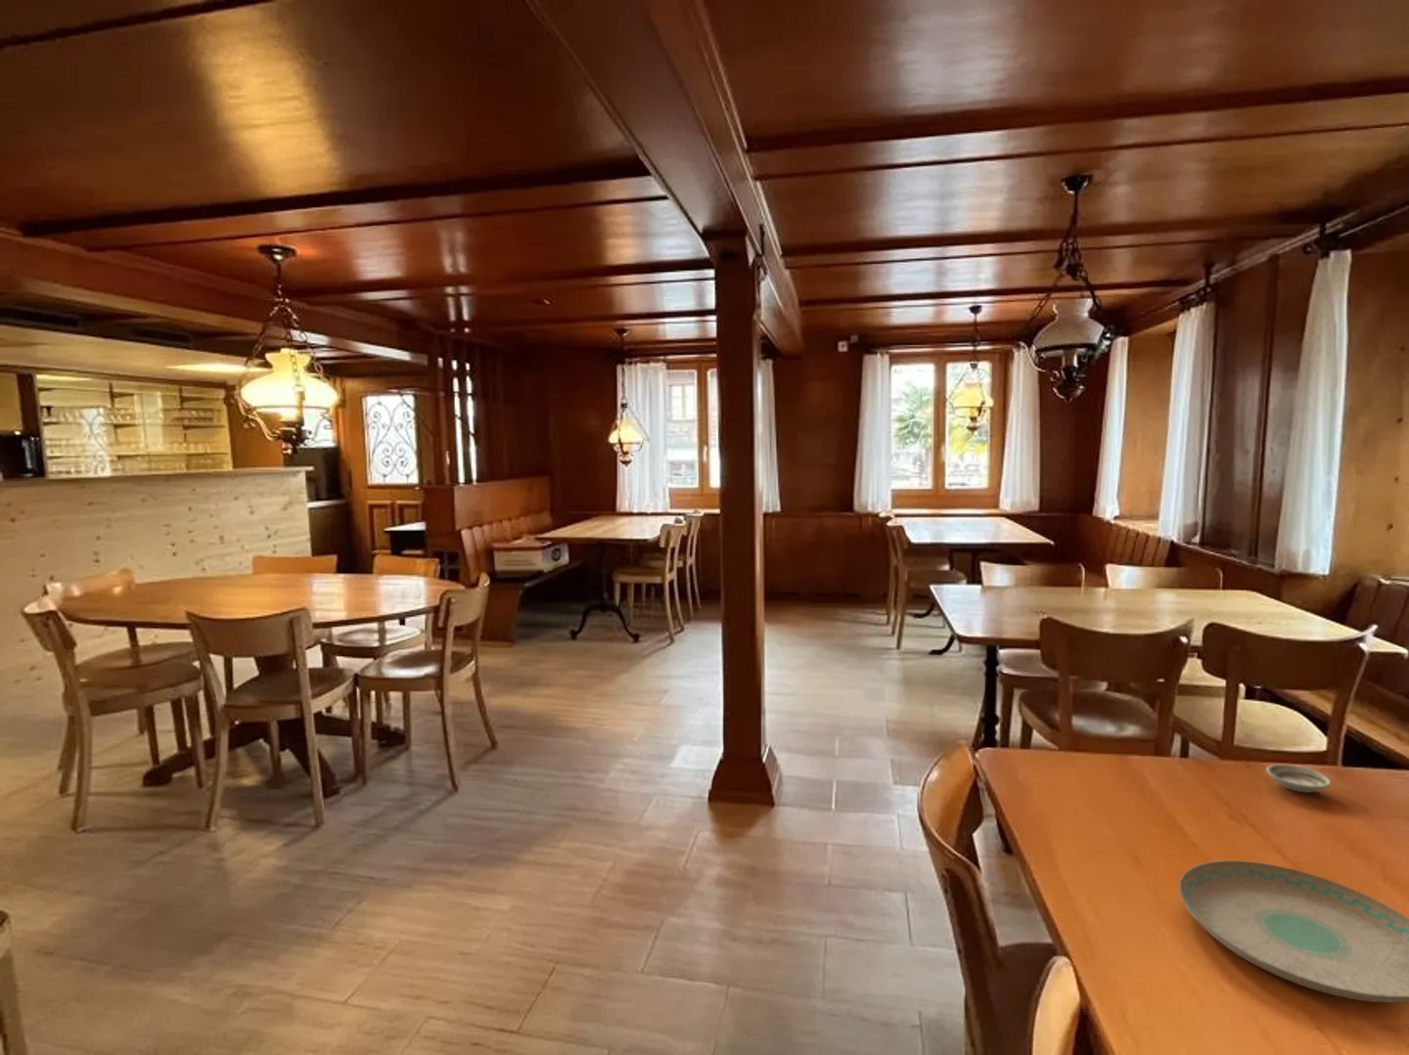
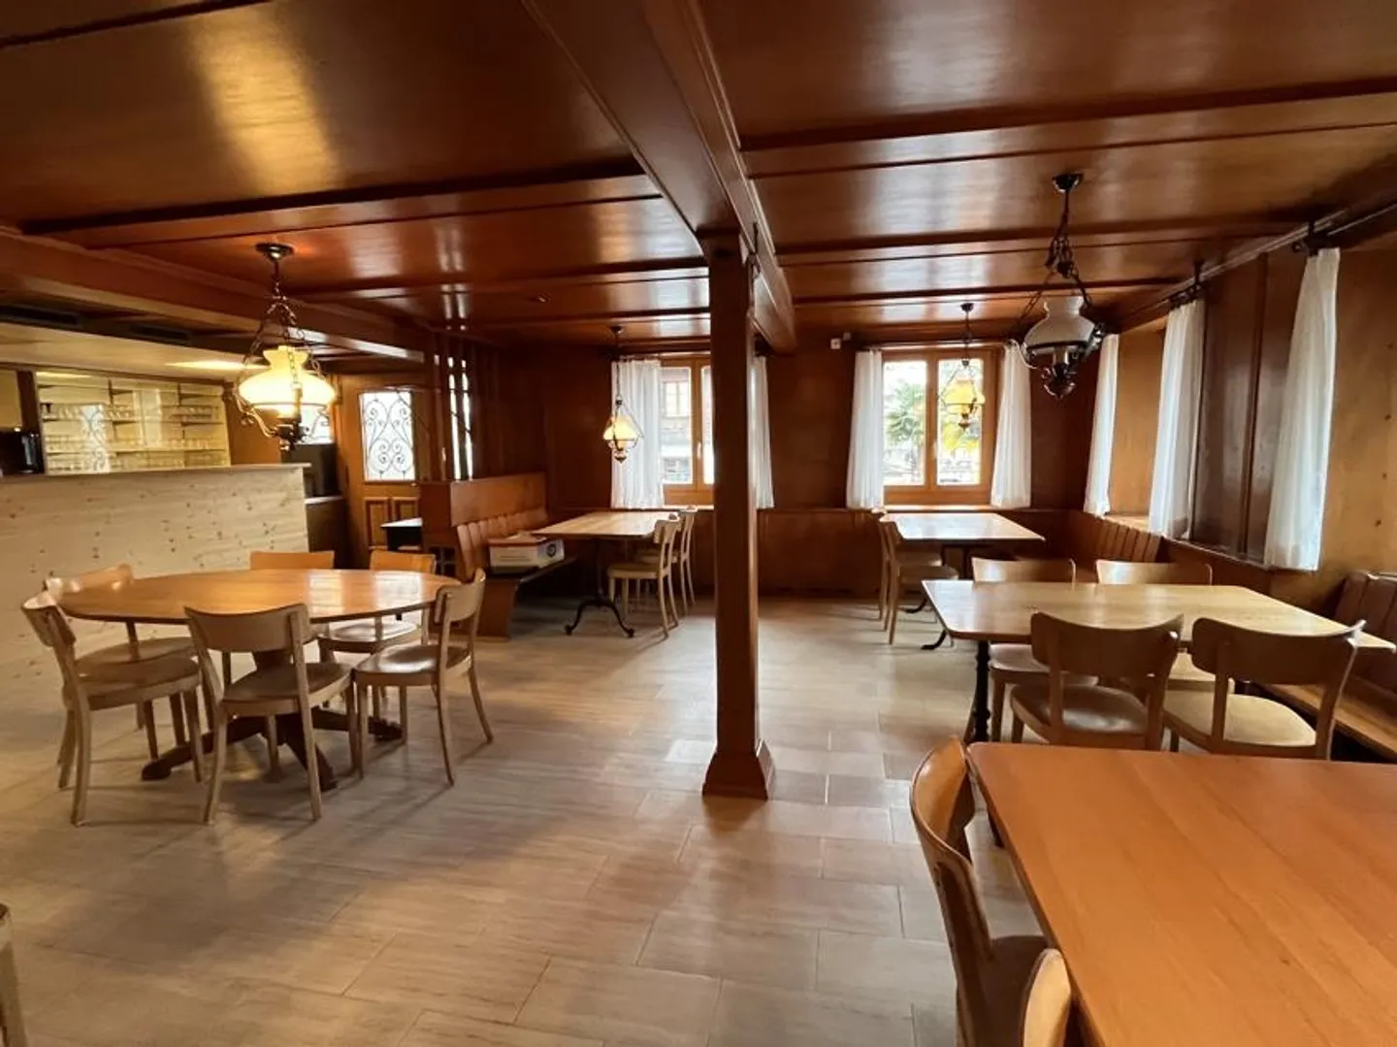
- saucer [1265,764,1331,793]
- plate [1178,860,1409,1003]
